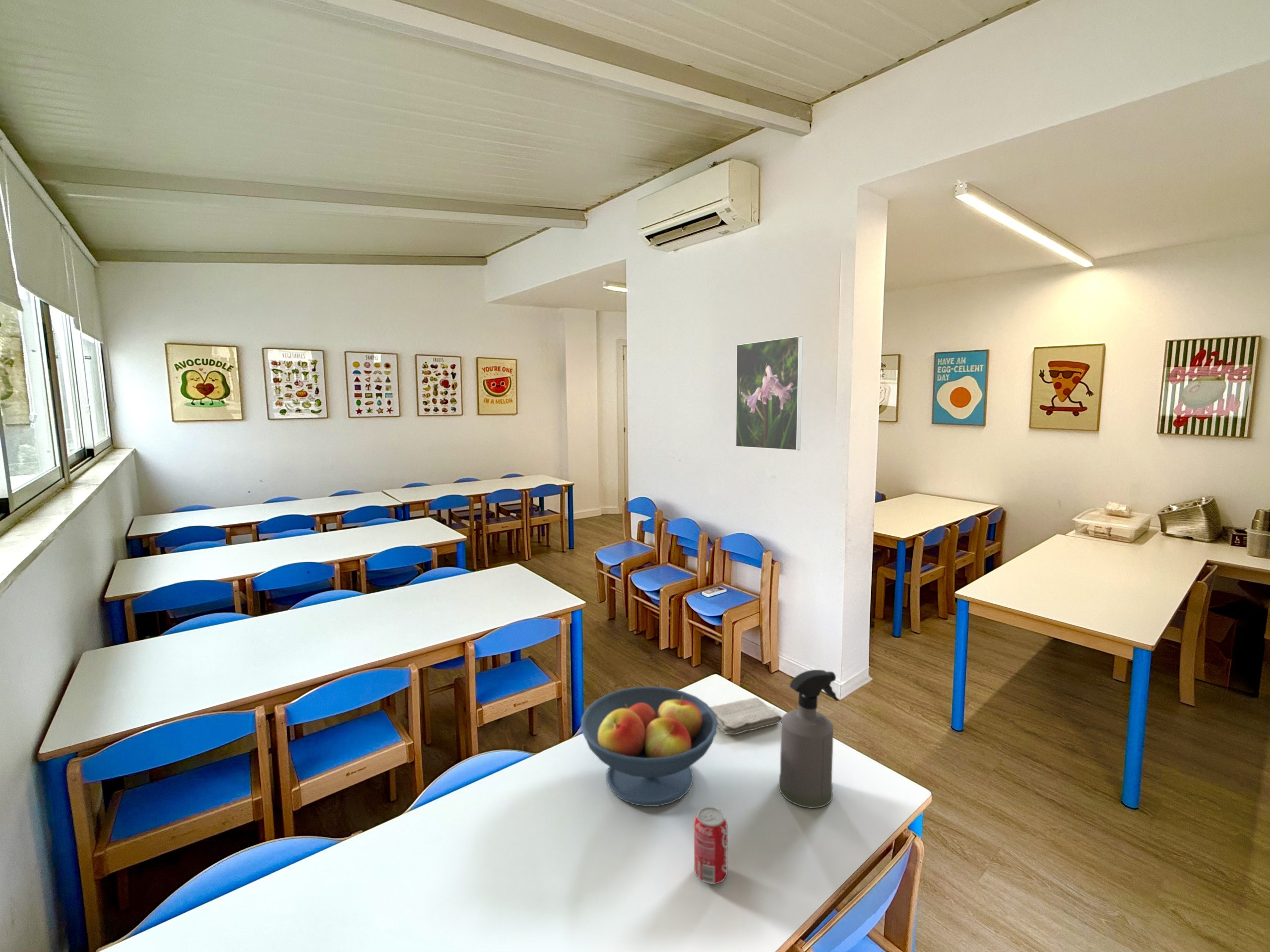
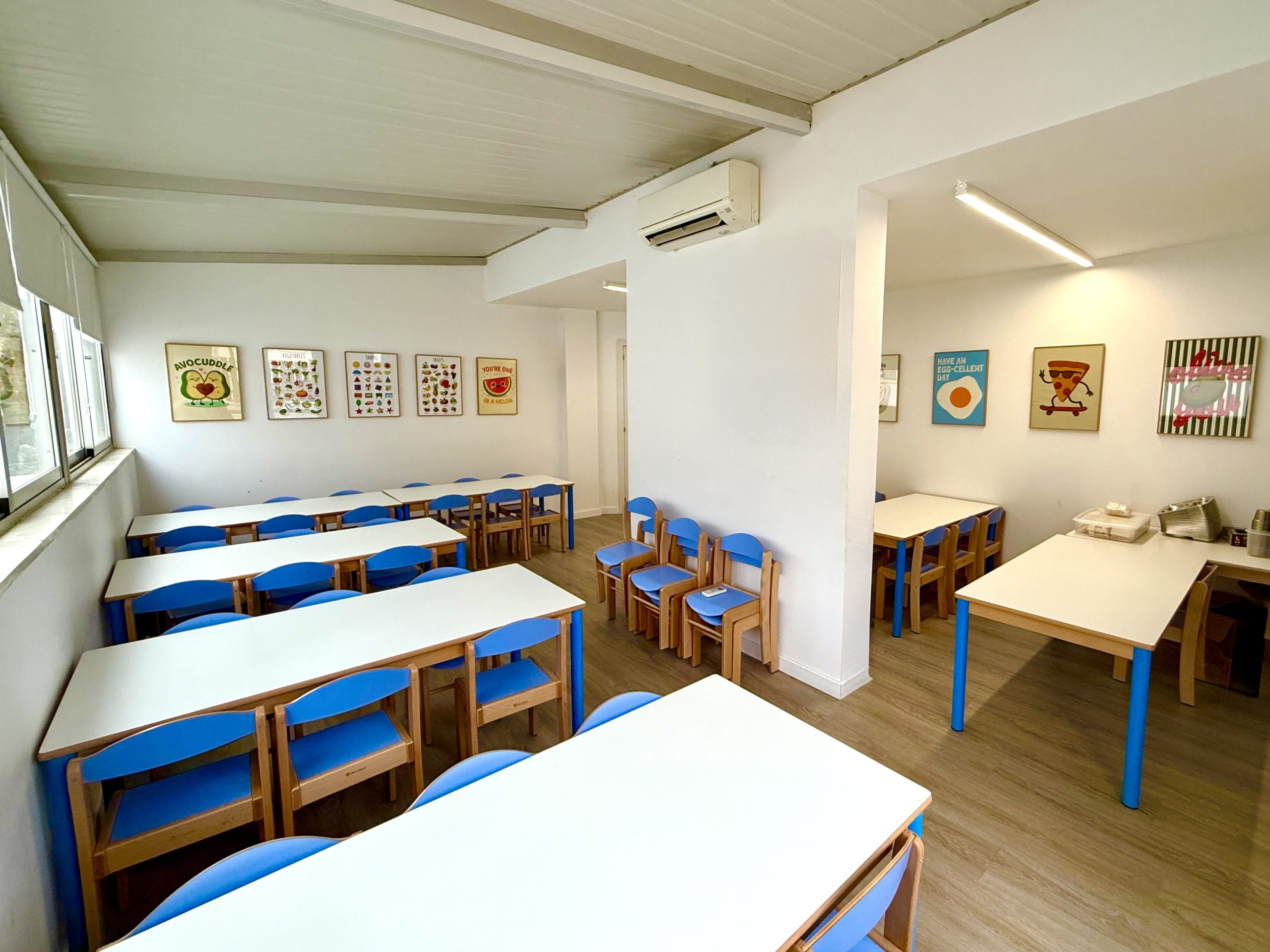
- fruit bowl [580,686,718,807]
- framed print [735,335,803,451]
- washcloth [709,697,782,735]
- beverage can [694,806,728,885]
- spray bottle [778,669,839,809]
